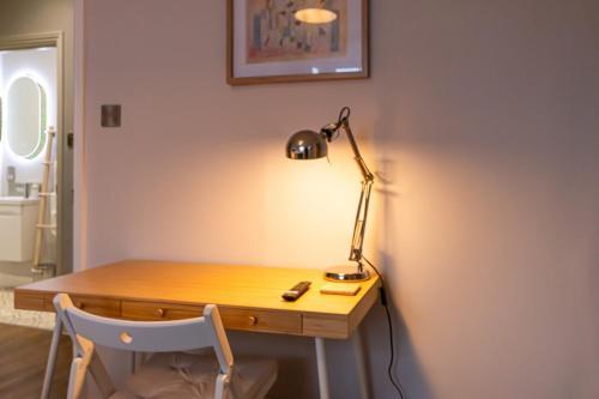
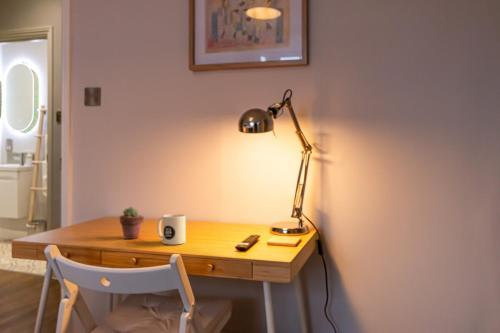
+ potted succulent [119,206,145,240]
+ mug [157,213,187,246]
